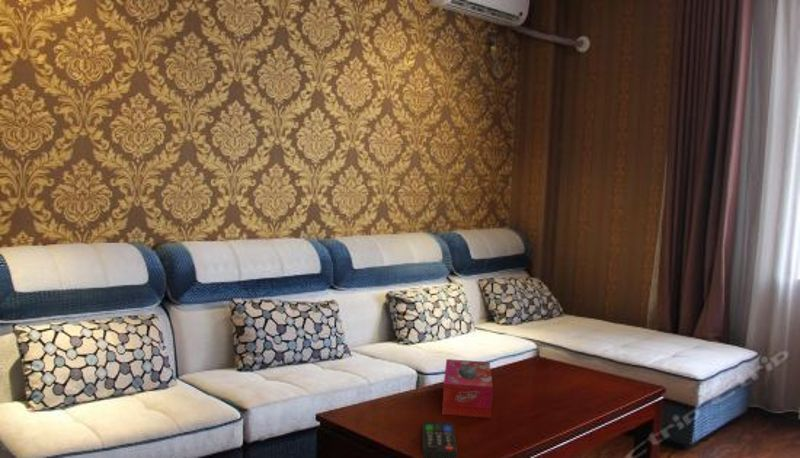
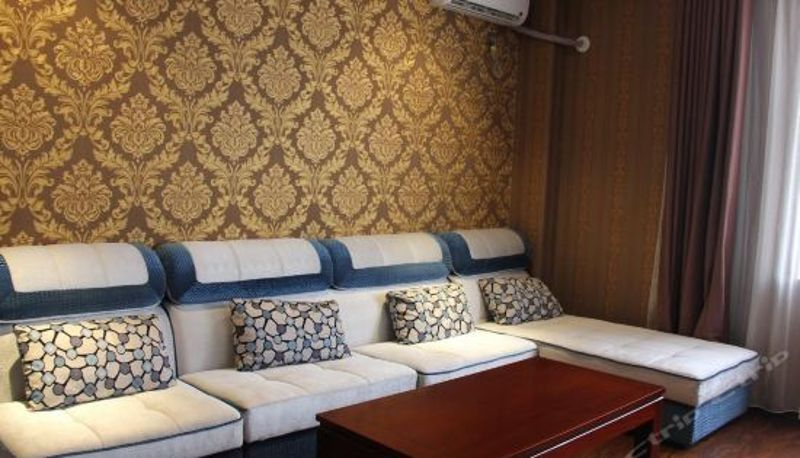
- tissue box [441,358,494,419]
- remote control [421,420,457,458]
